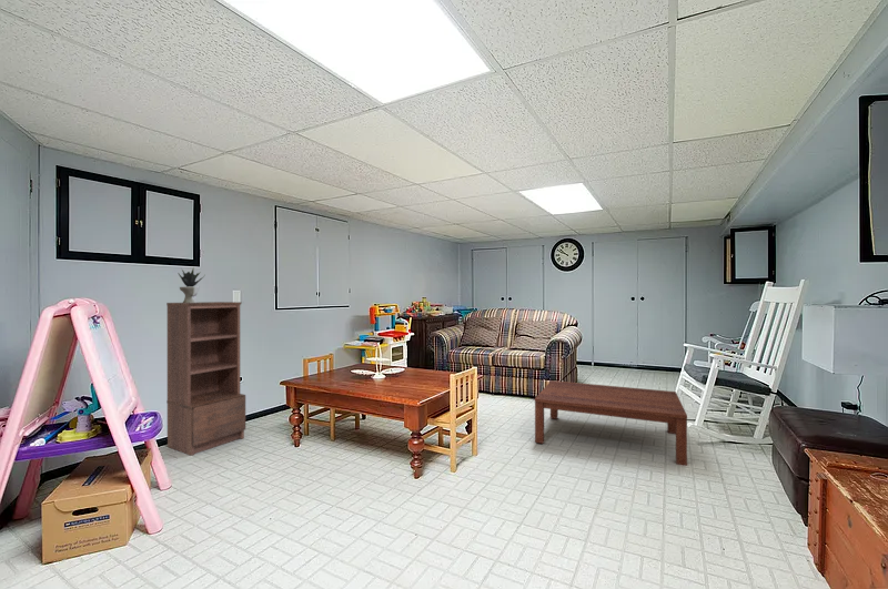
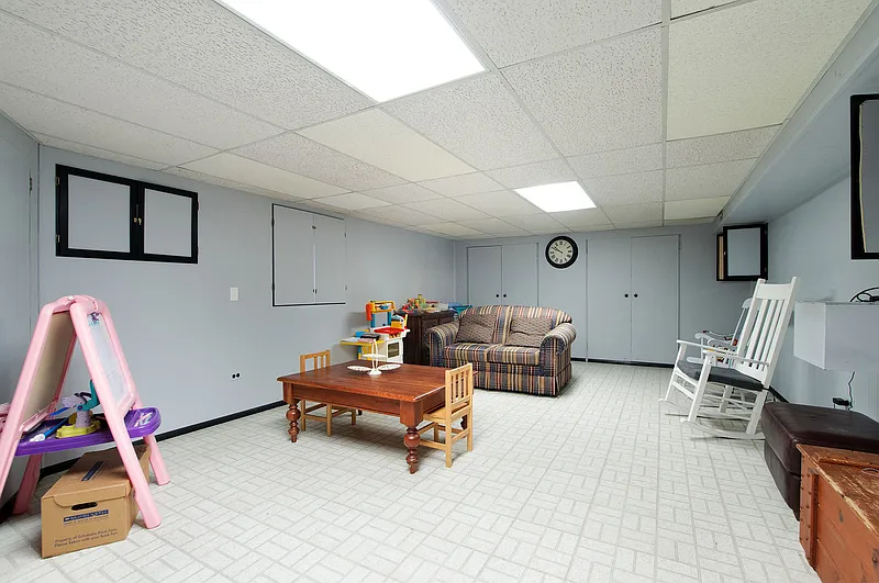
- coffee table [534,379,688,467]
- potted plant [178,266,206,303]
- shelving unit [165,301,246,457]
